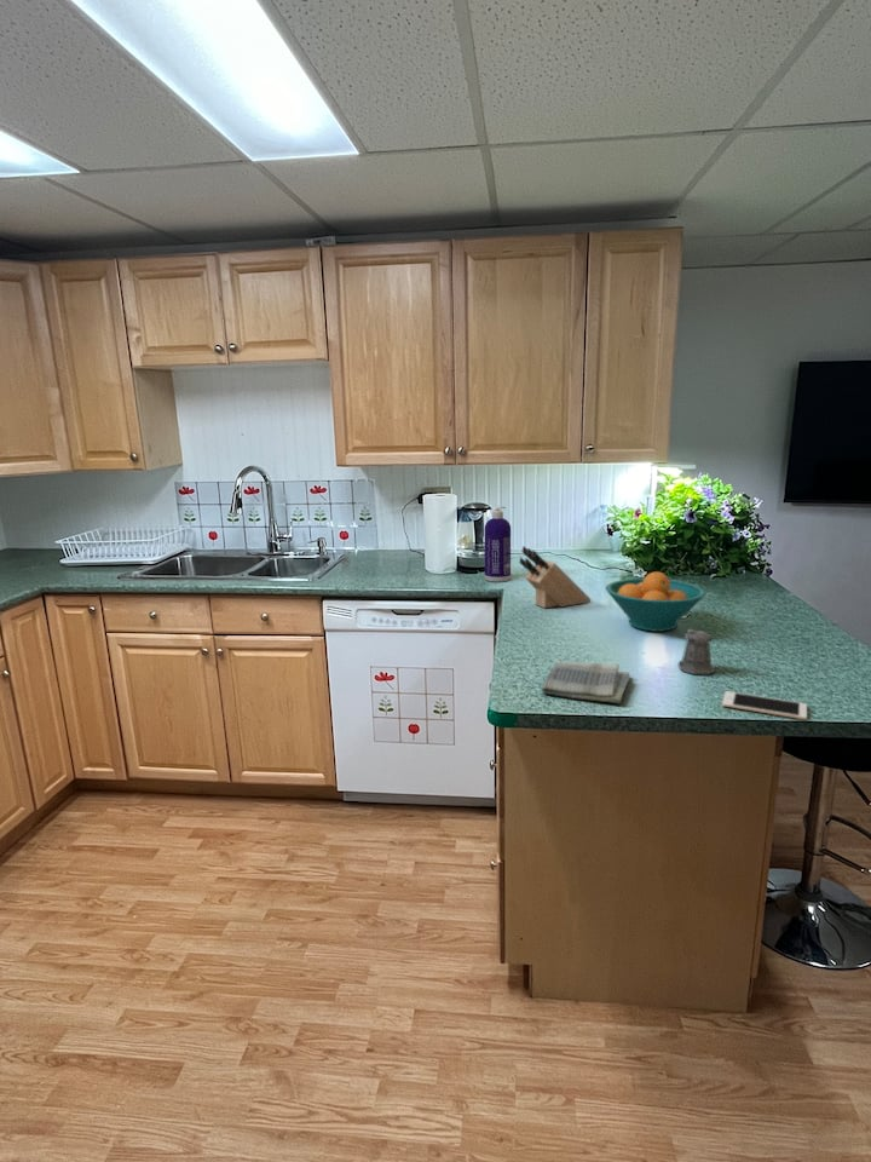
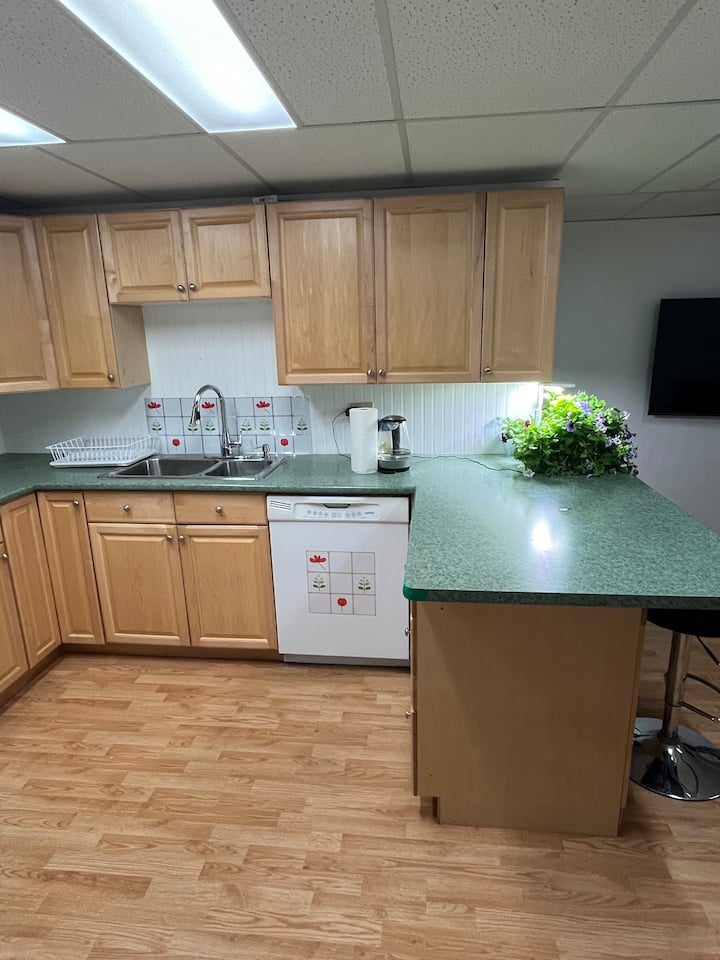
- knife block [518,545,593,609]
- cell phone [721,690,808,721]
- pepper shaker [677,628,731,675]
- spray bottle [484,505,512,583]
- fruit bowl [605,571,706,632]
- dish towel [541,660,631,706]
